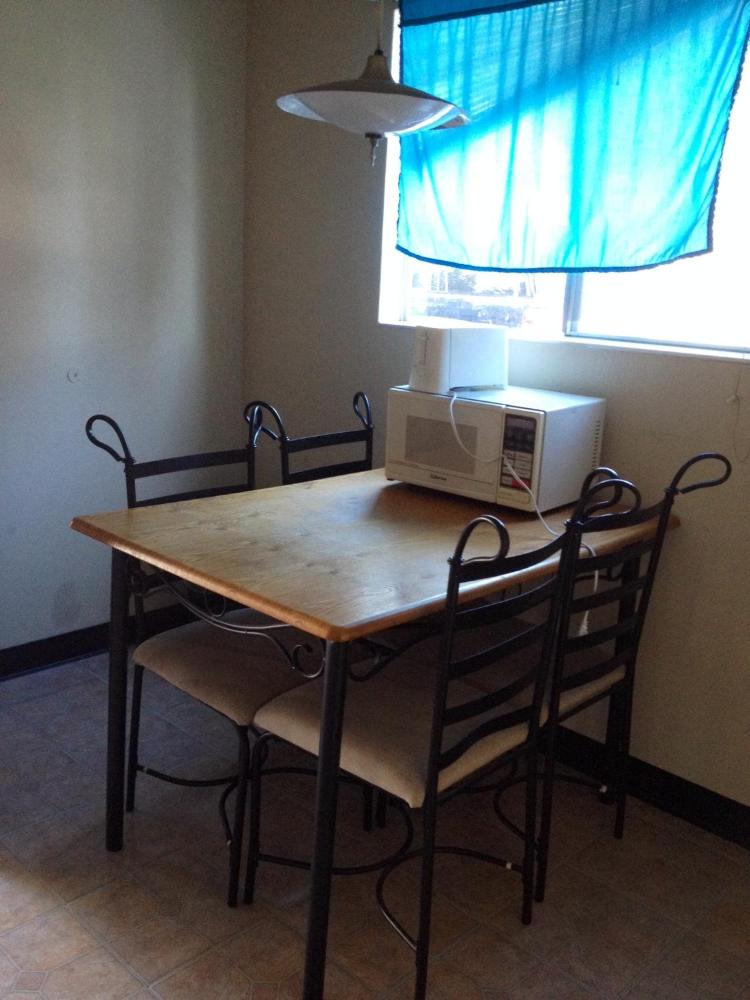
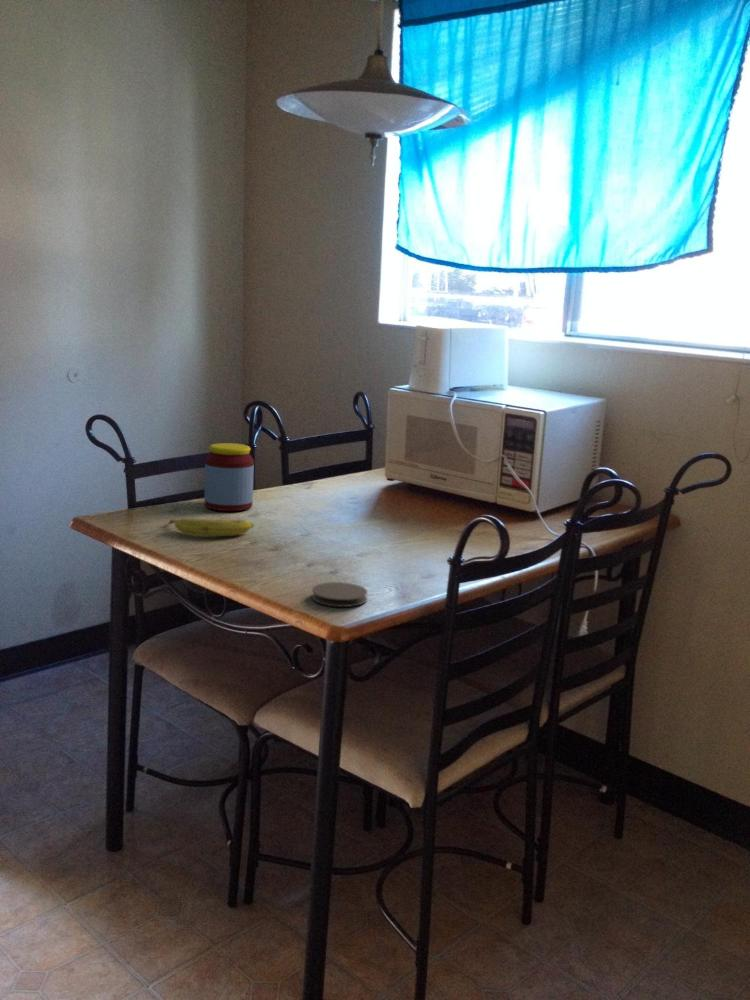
+ jar [203,442,255,512]
+ coaster [311,581,369,608]
+ fruit [163,518,255,537]
